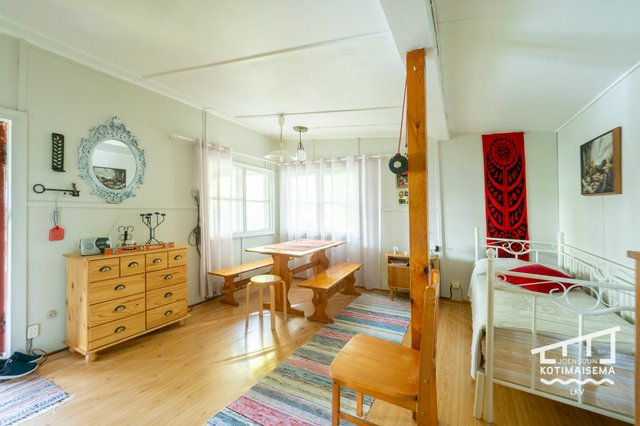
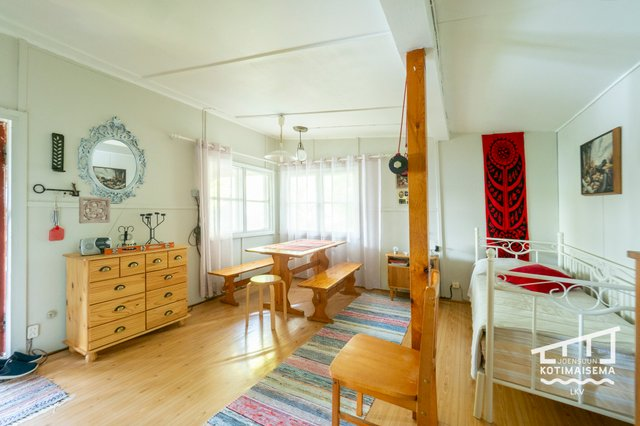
+ wall ornament [78,196,111,224]
